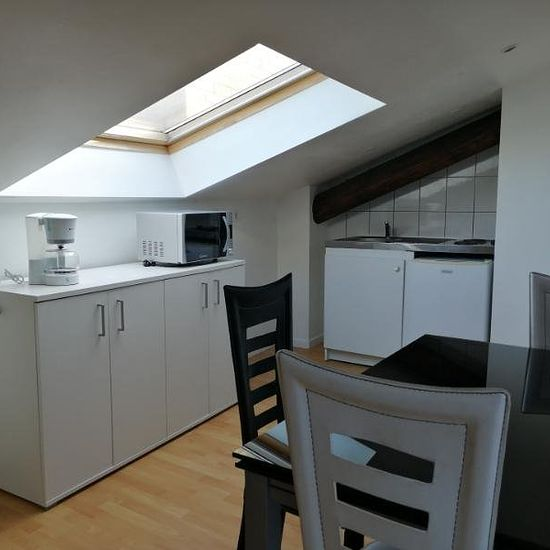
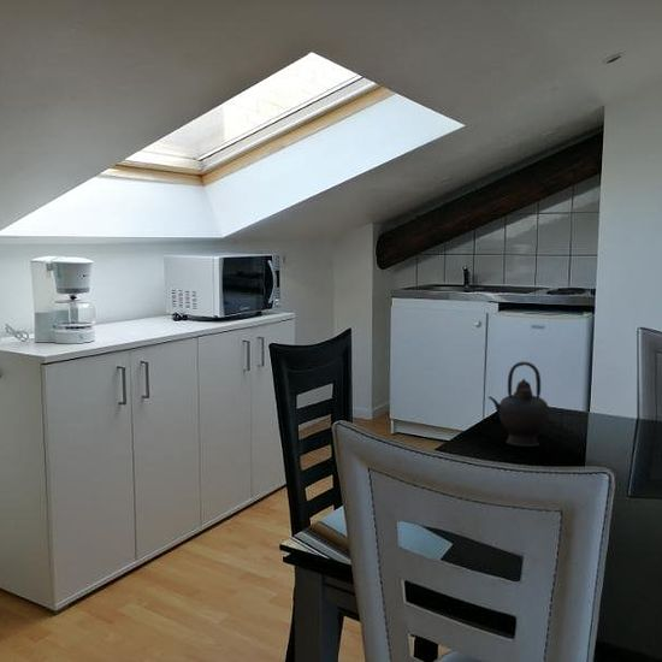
+ teapot [486,361,550,448]
